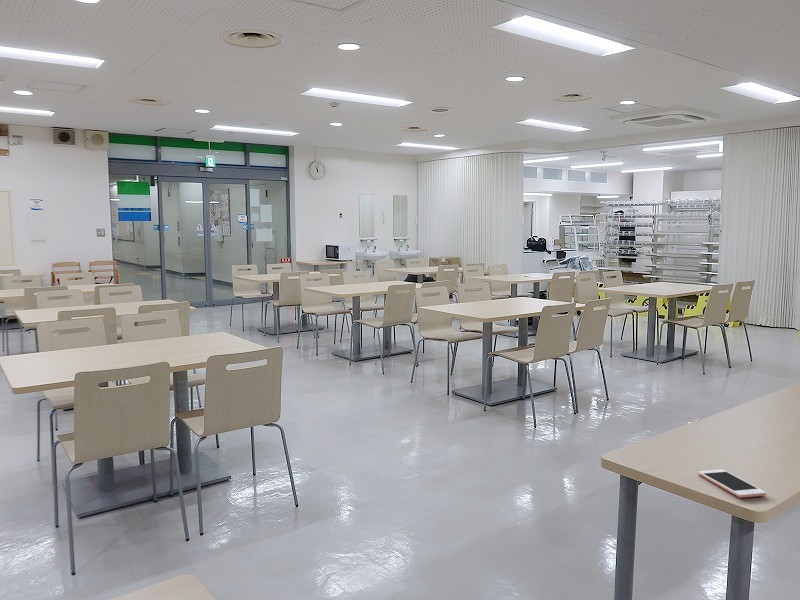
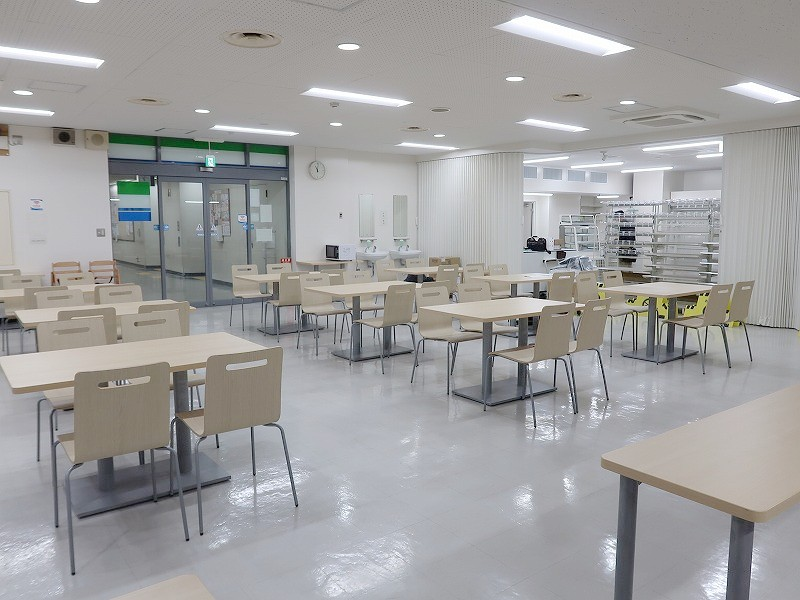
- cell phone [697,469,767,499]
